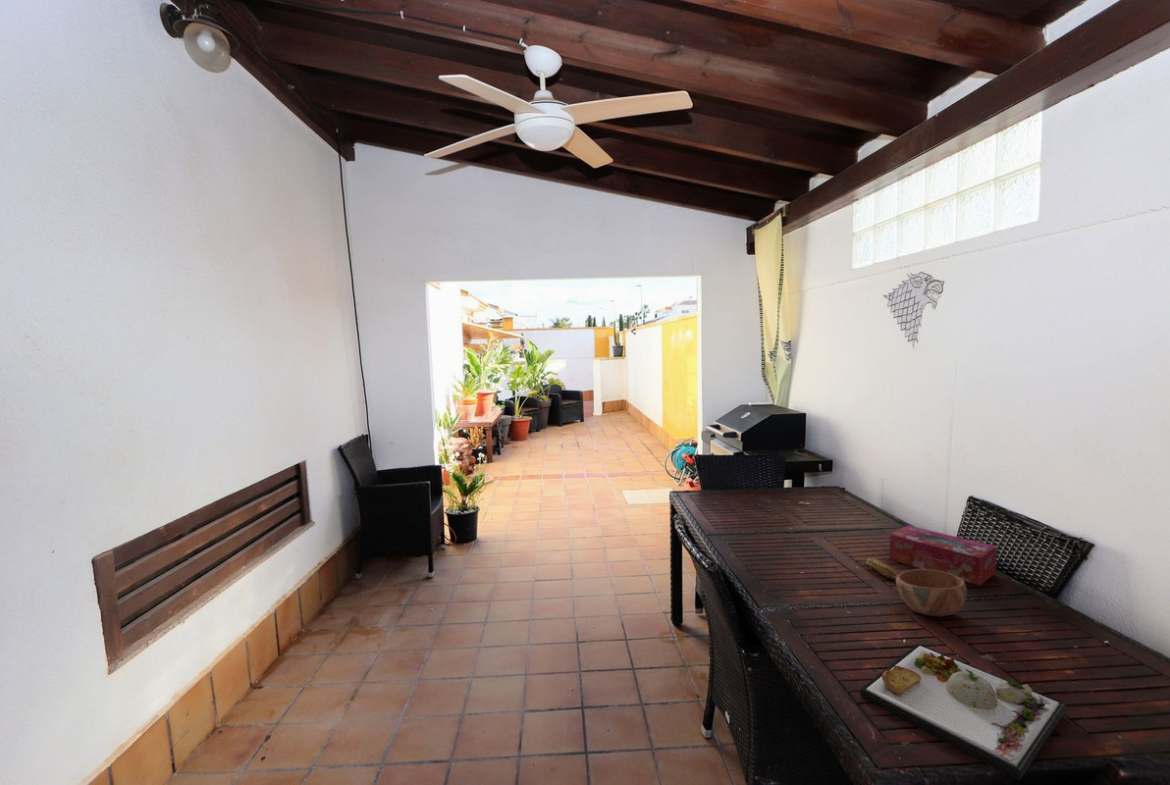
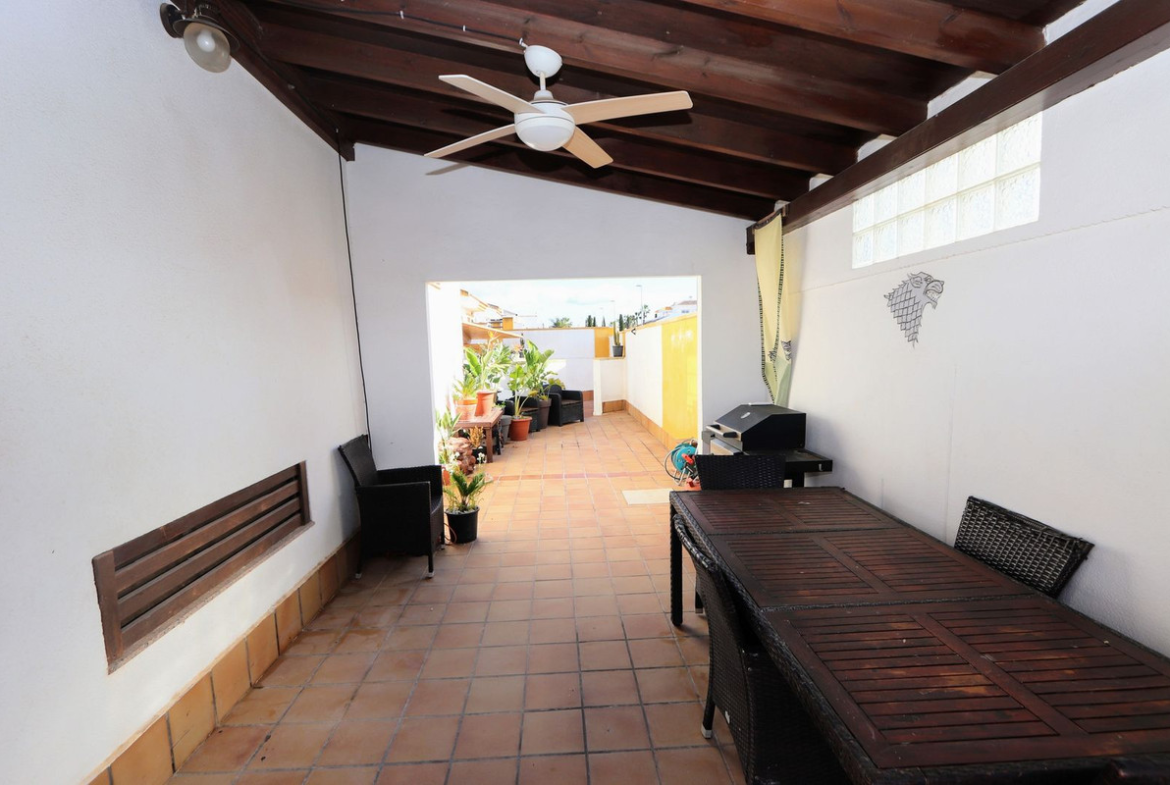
- banana [865,557,899,580]
- tissue box [888,524,998,587]
- dinner plate [859,643,1067,782]
- bowl [895,568,968,617]
